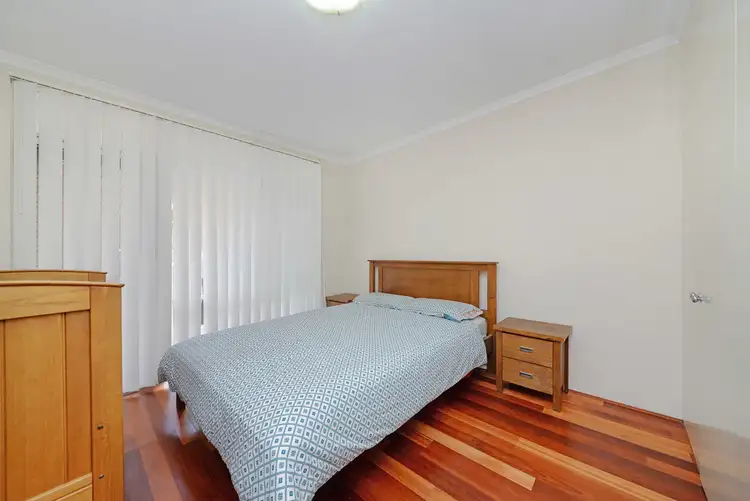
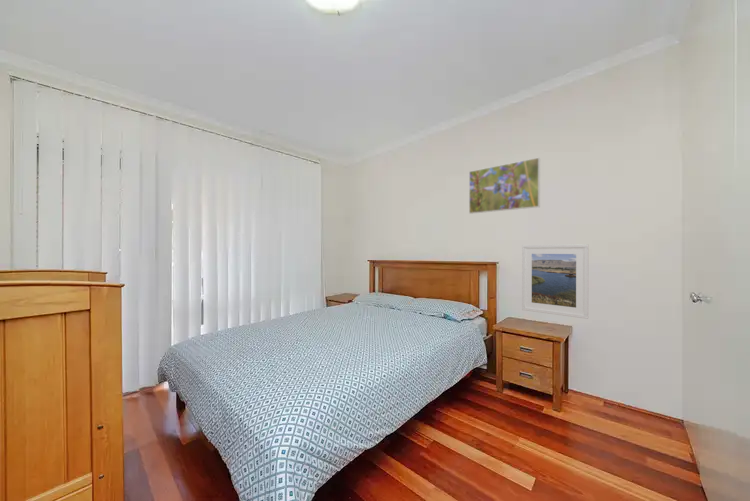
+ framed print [468,157,541,215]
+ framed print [521,243,589,320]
